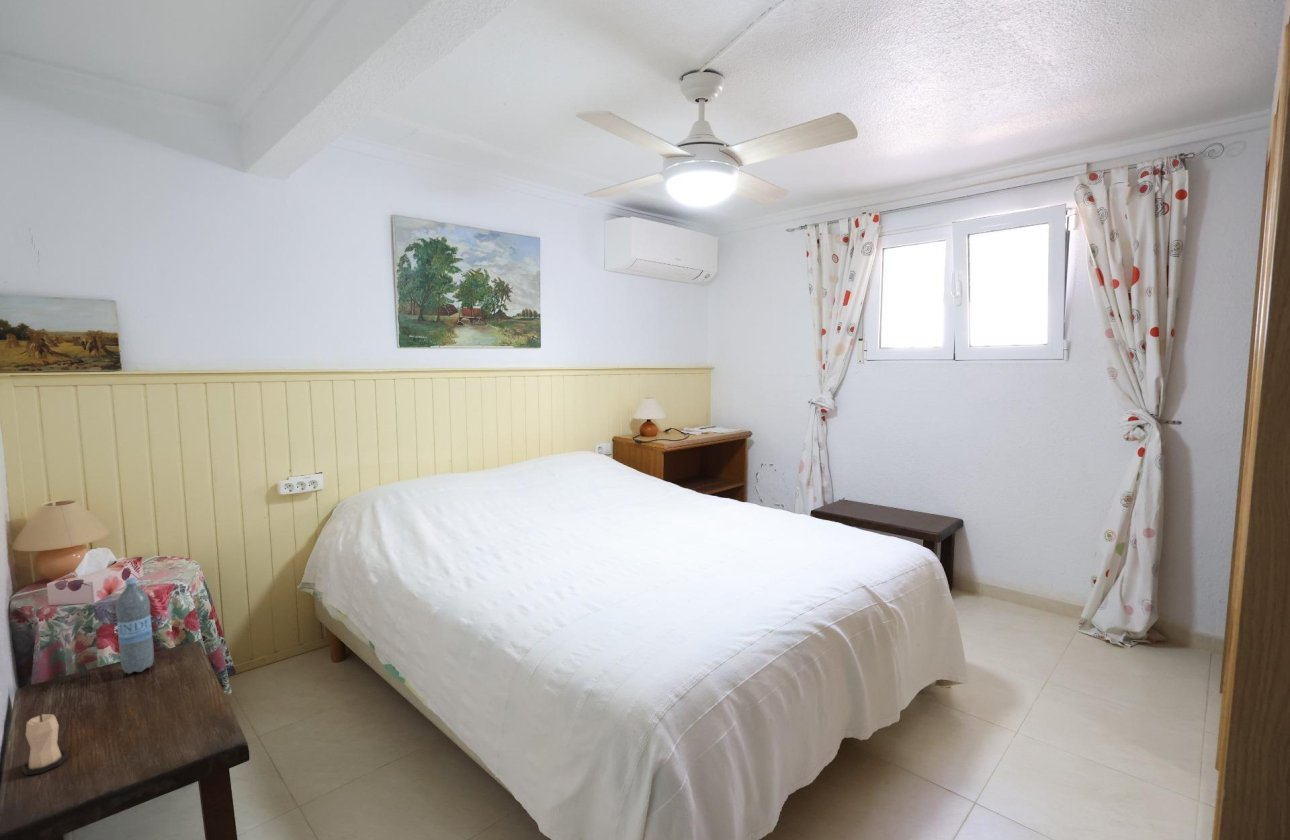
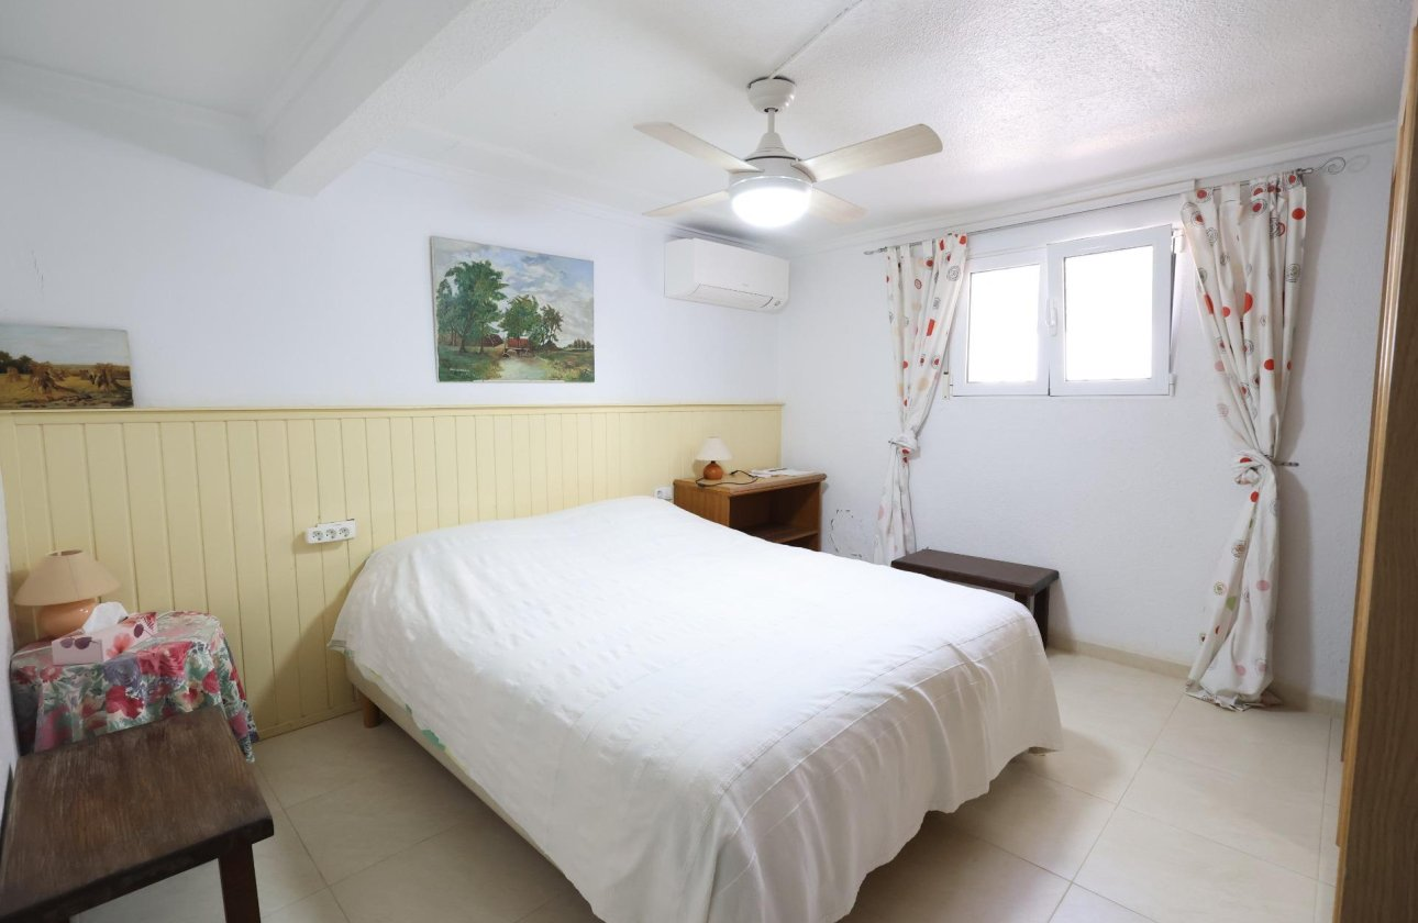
- candle [21,713,69,776]
- water bottle [115,577,155,675]
